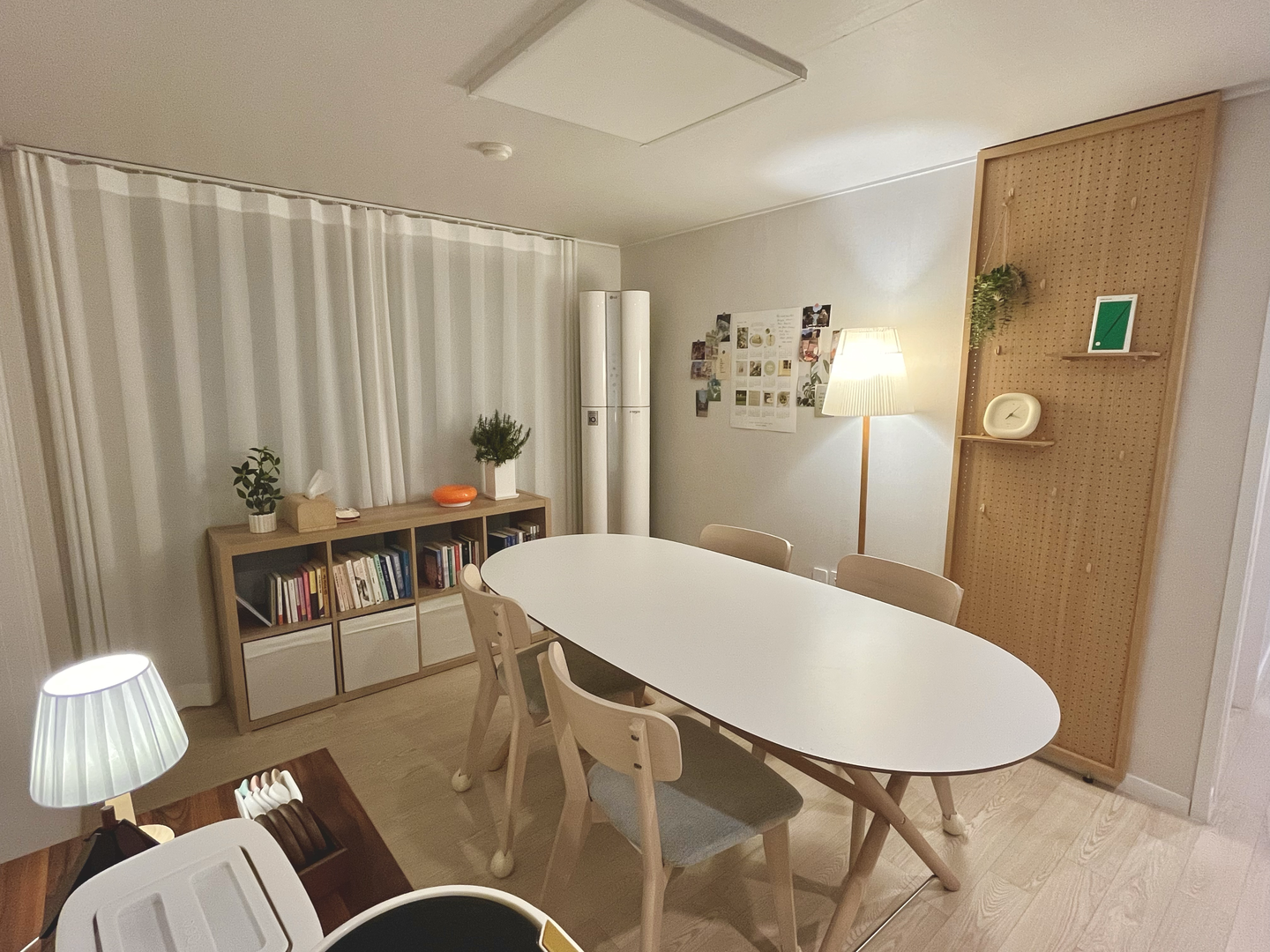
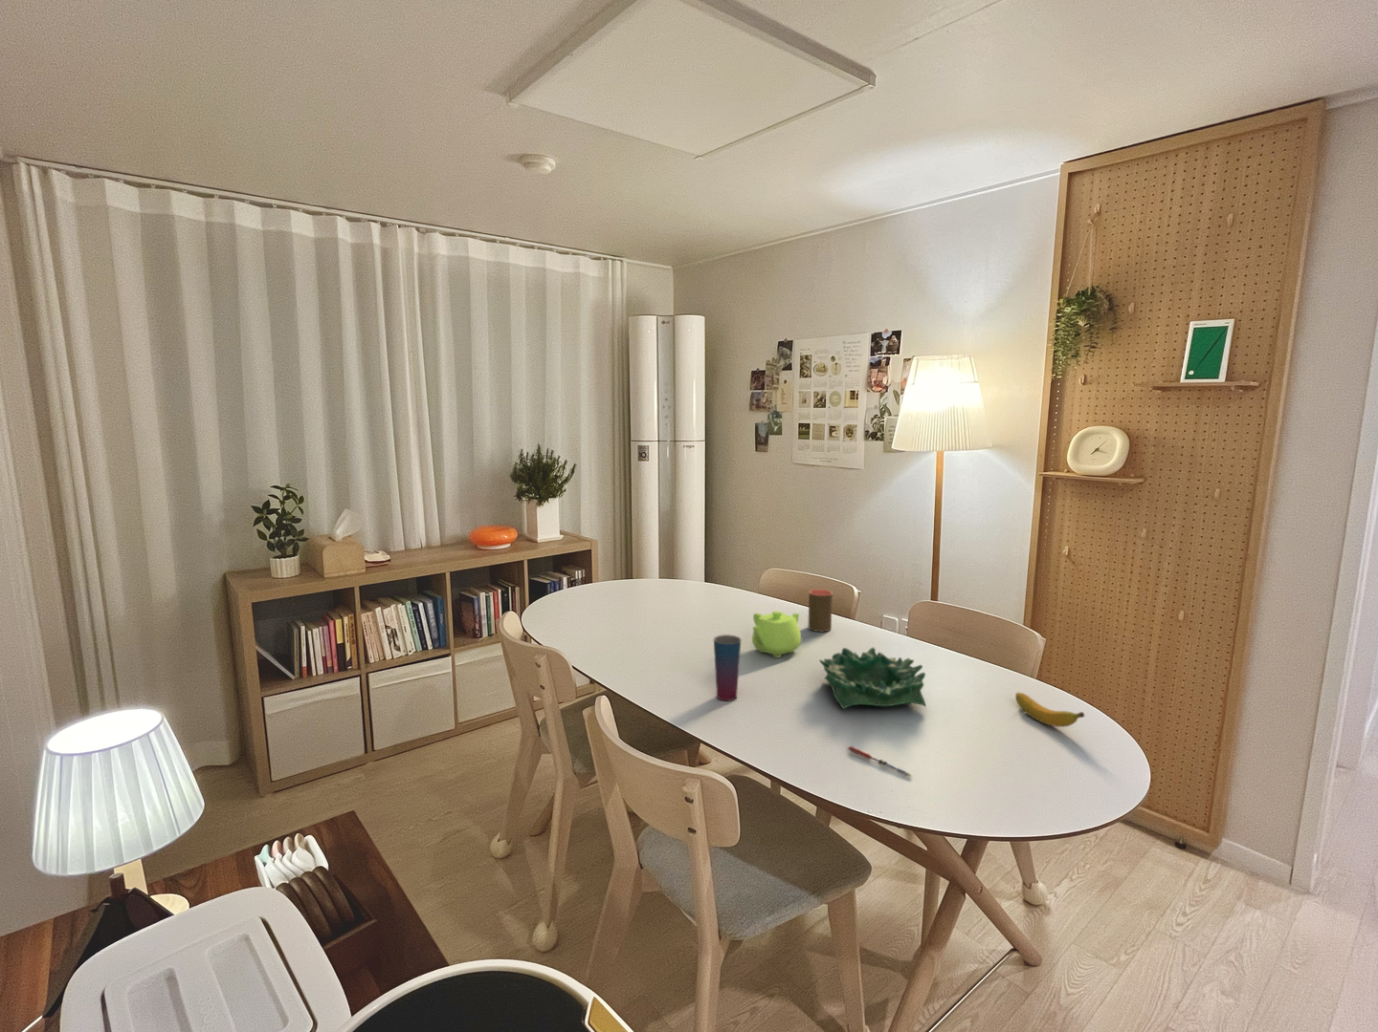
+ banana [1015,692,1085,728]
+ cup [806,589,833,633]
+ cup [713,633,742,701]
+ decorative bowl [818,646,927,710]
+ teapot [751,609,802,658]
+ pen [847,746,913,777]
